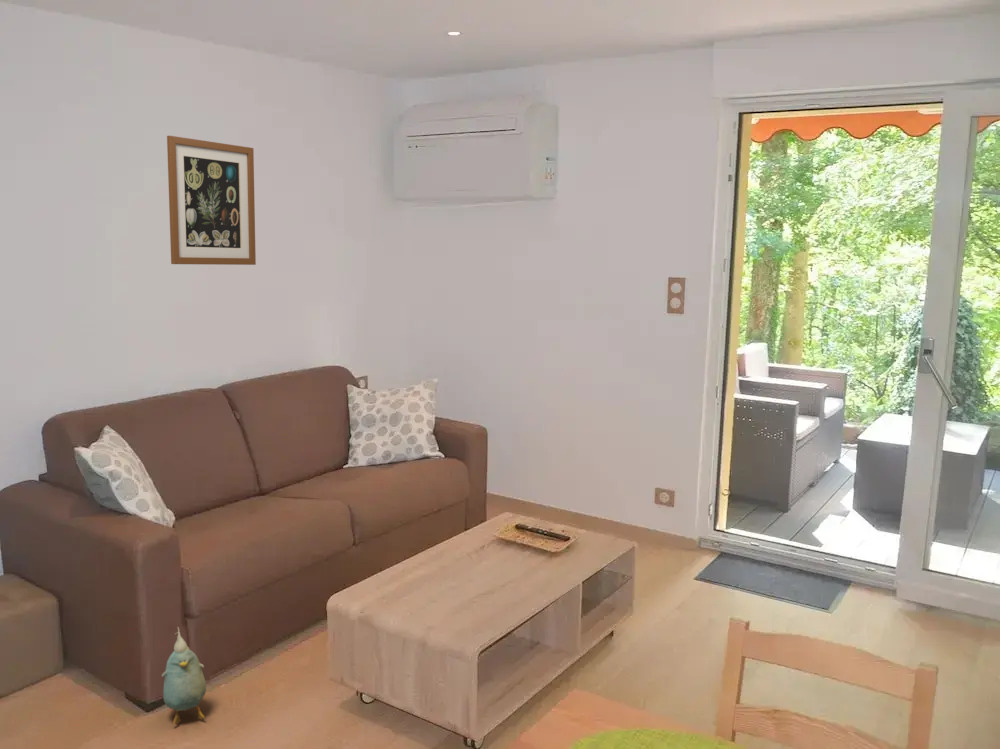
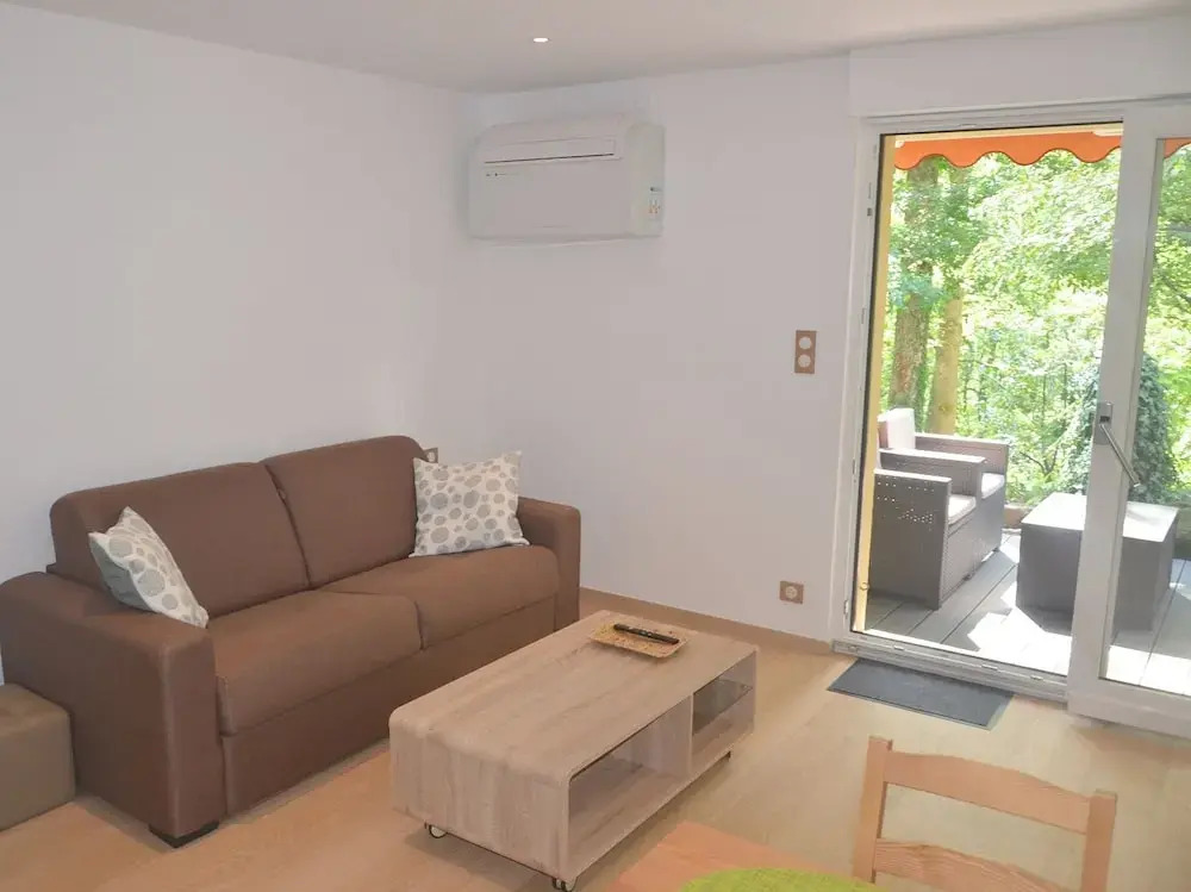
- plush toy [161,627,207,726]
- wall art [166,135,257,266]
